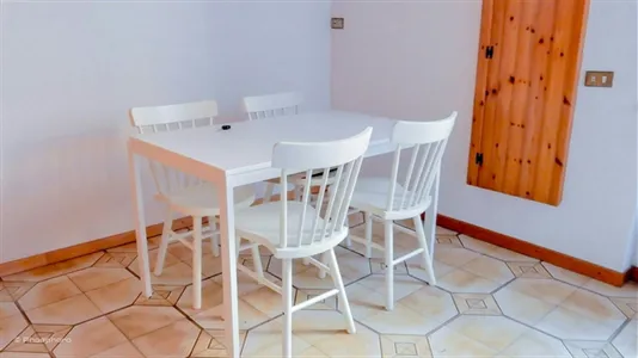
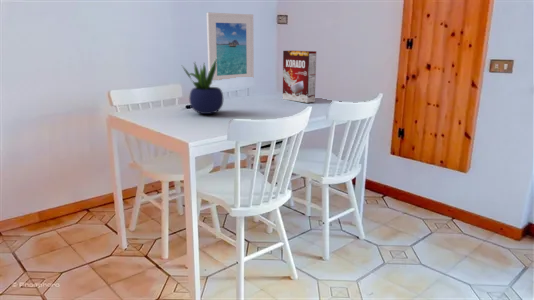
+ potted plant [181,57,224,115]
+ cereal box [282,50,317,104]
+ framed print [206,11,255,81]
